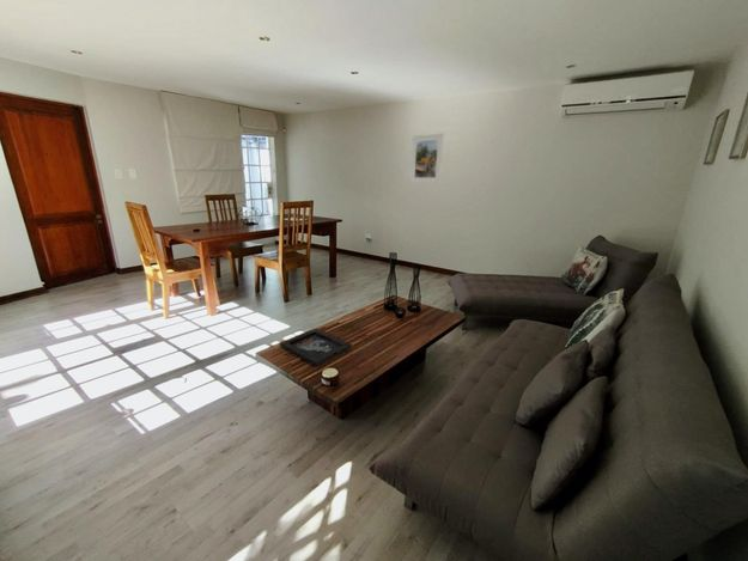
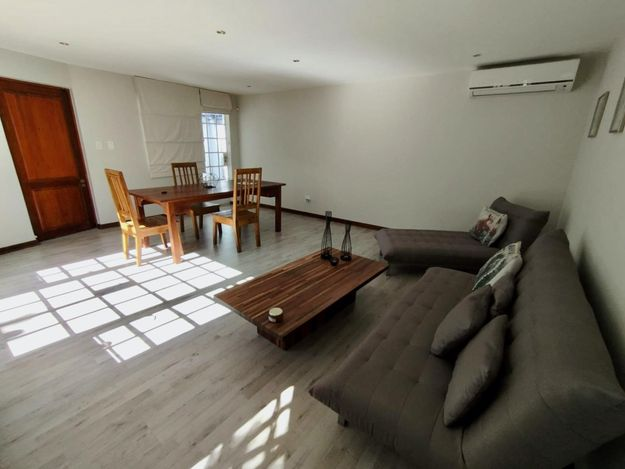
- decorative tray [279,328,353,367]
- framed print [408,133,445,184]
